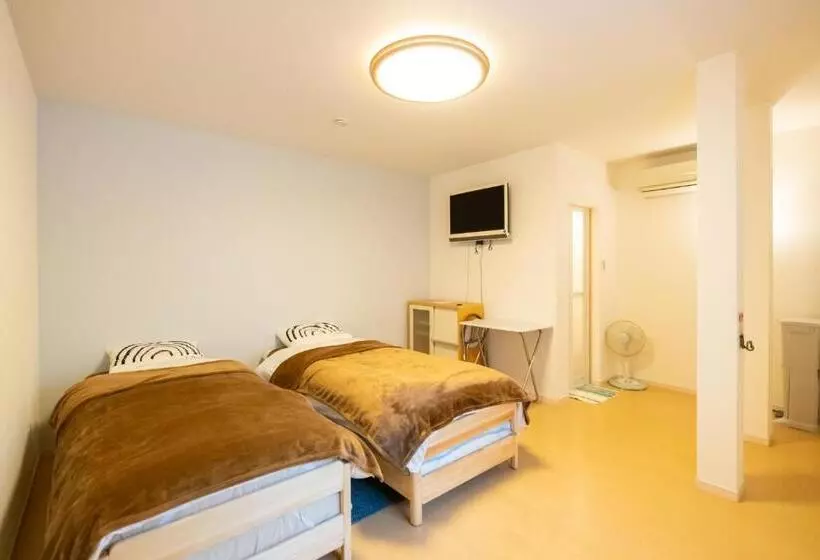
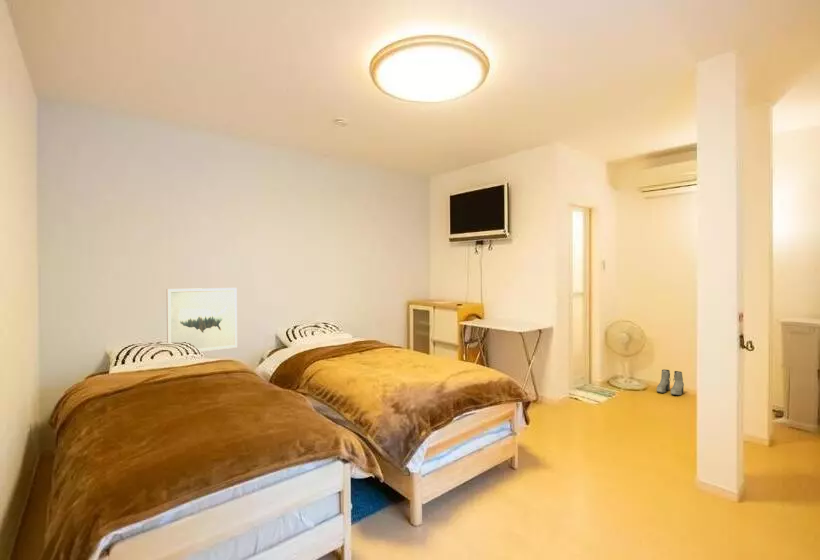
+ wall art [166,287,238,353]
+ boots [656,369,685,396]
